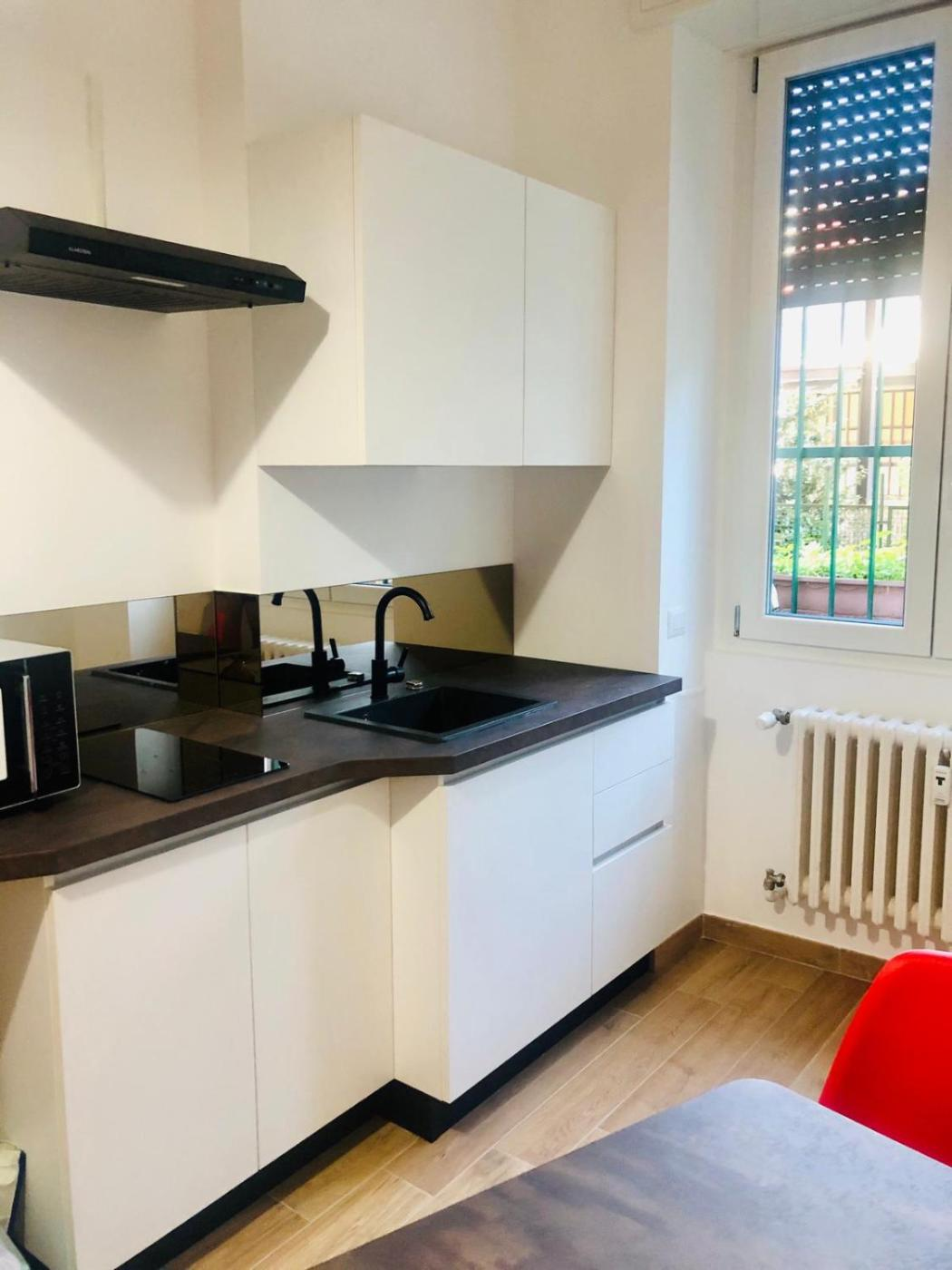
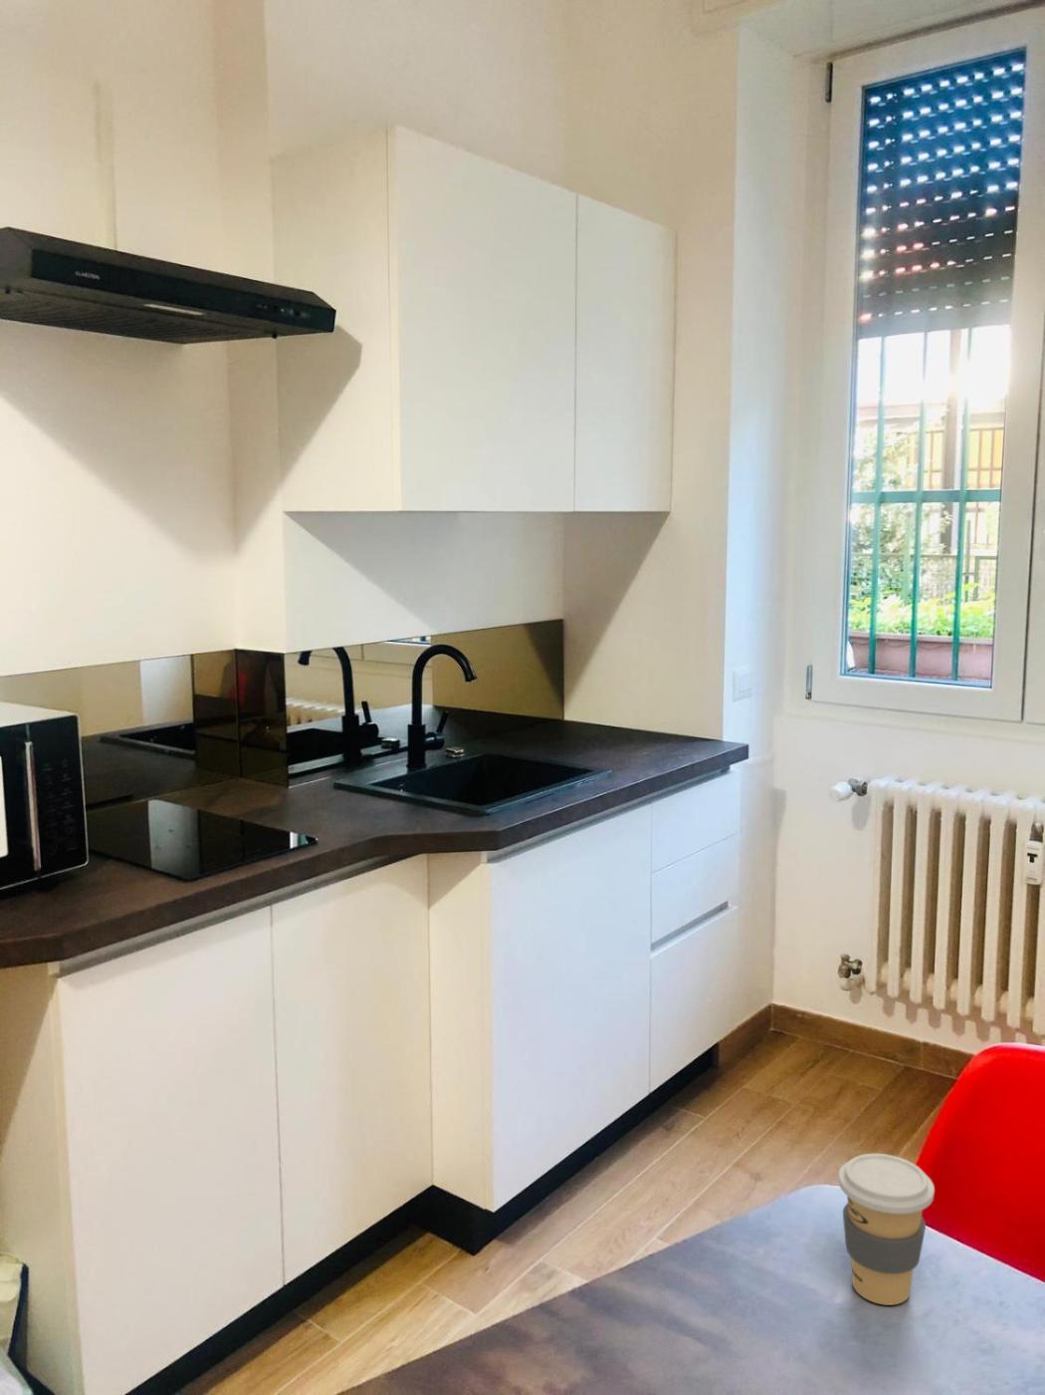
+ coffee cup [838,1153,935,1306]
